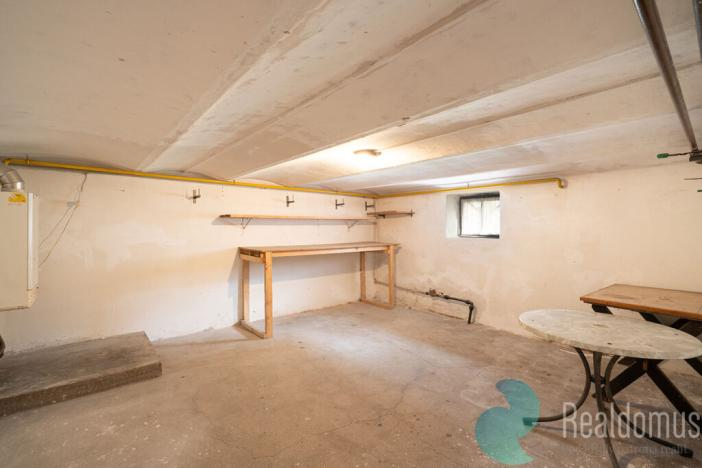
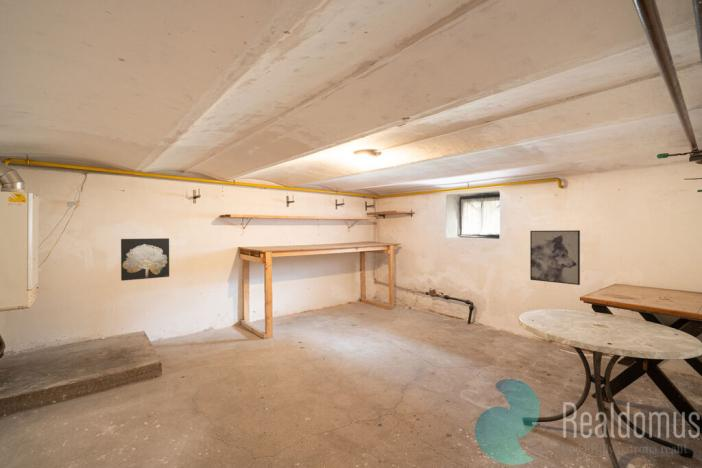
+ wall art [120,237,170,282]
+ wall art [529,229,581,286]
